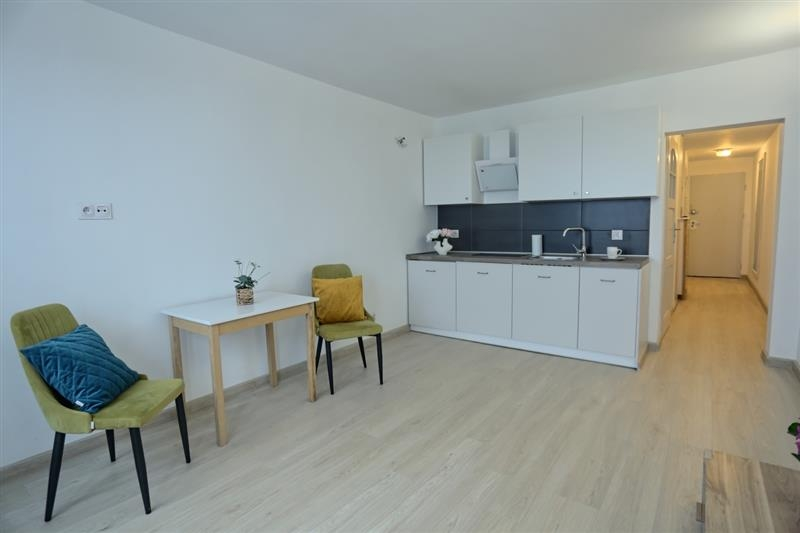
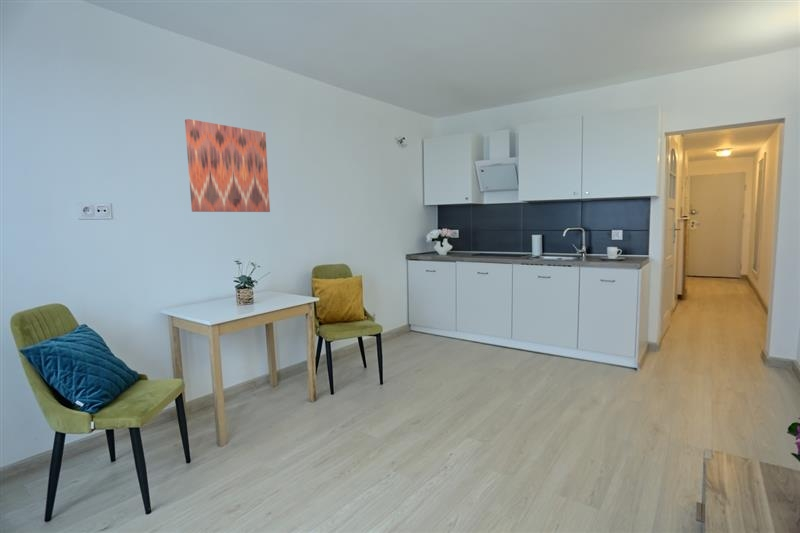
+ wall art [184,118,271,213]
